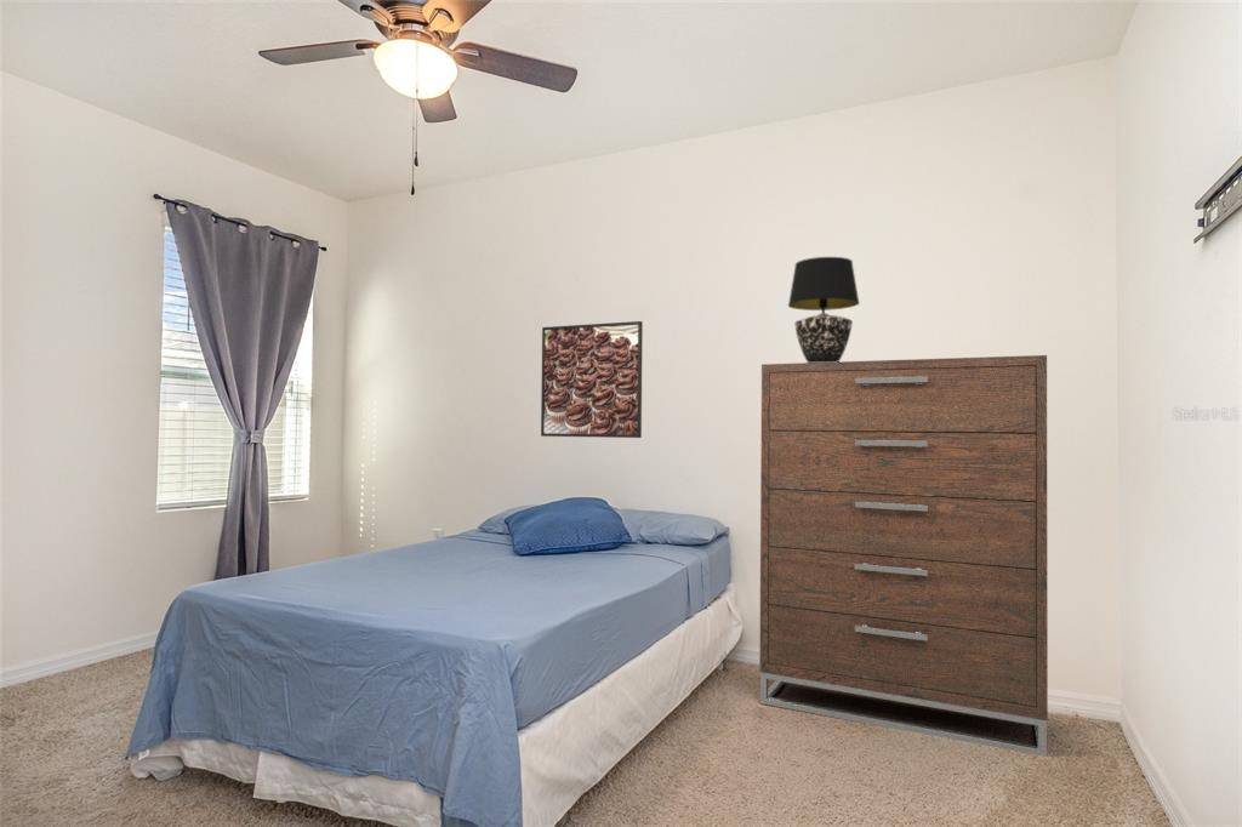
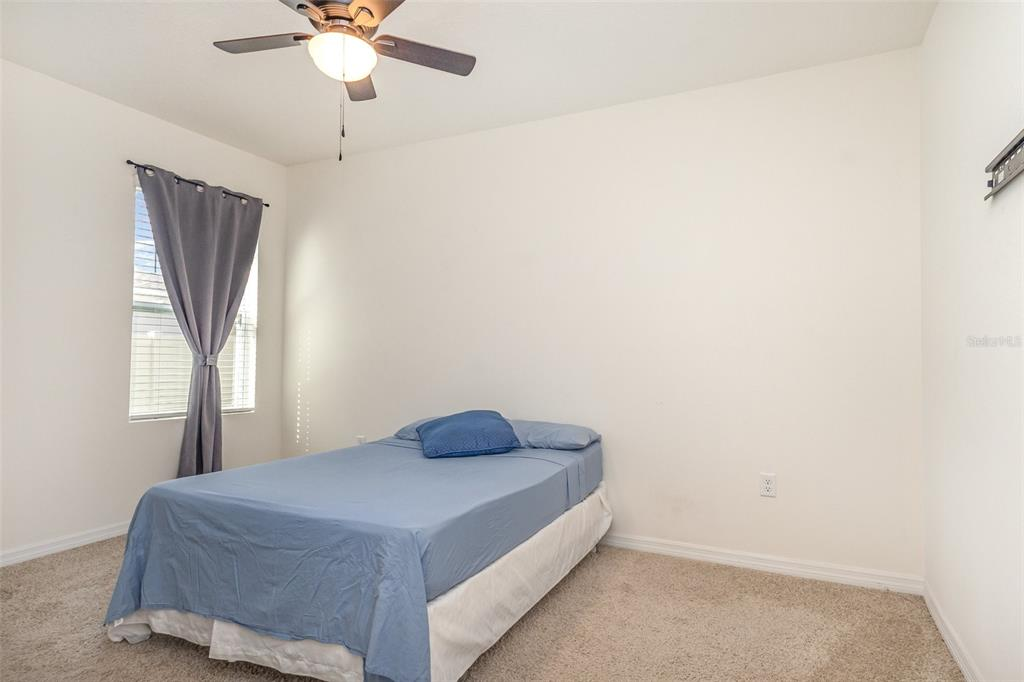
- table lamp [787,256,861,363]
- dresser [758,354,1049,758]
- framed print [540,320,644,439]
